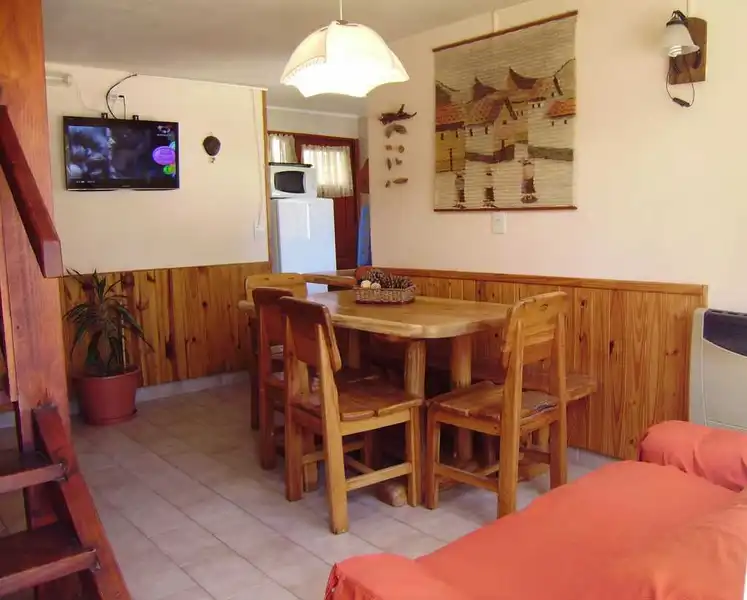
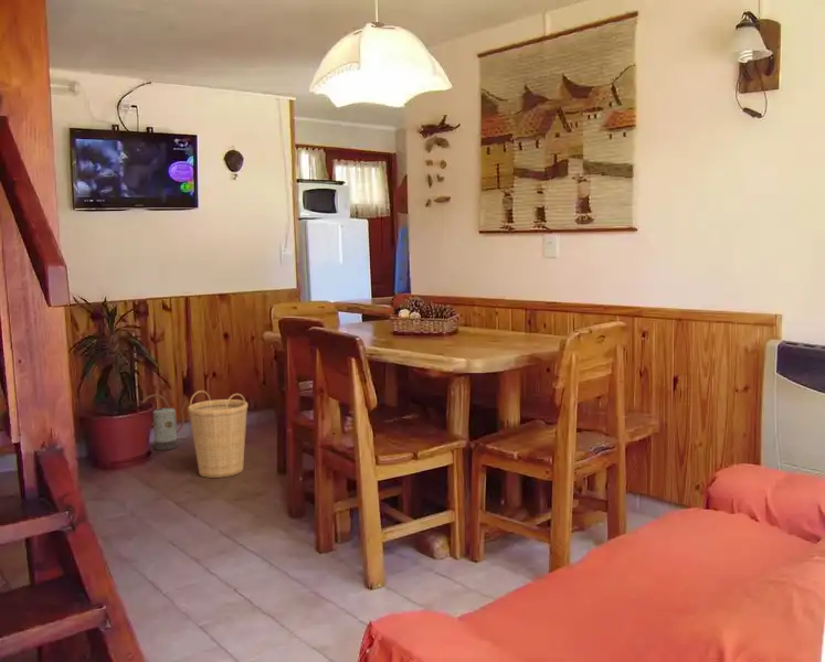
+ watering can [140,393,189,451]
+ basket [187,389,248,479]
